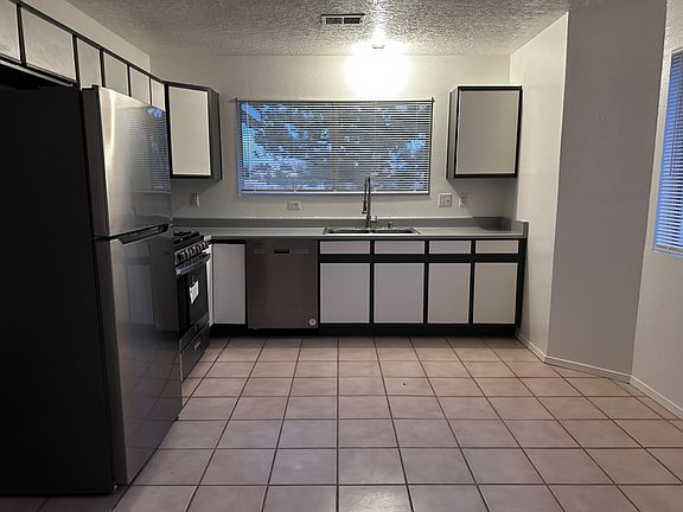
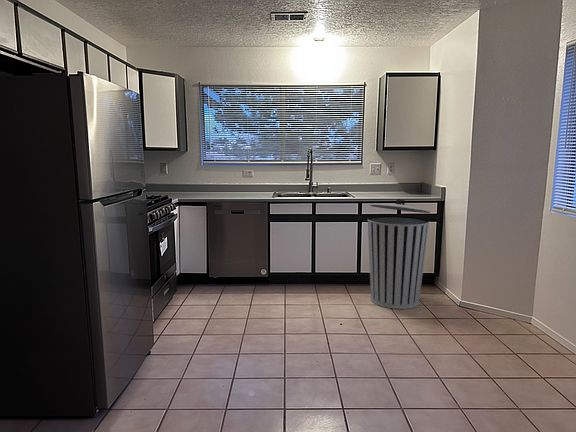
+ trash can [367,198,431,310]
